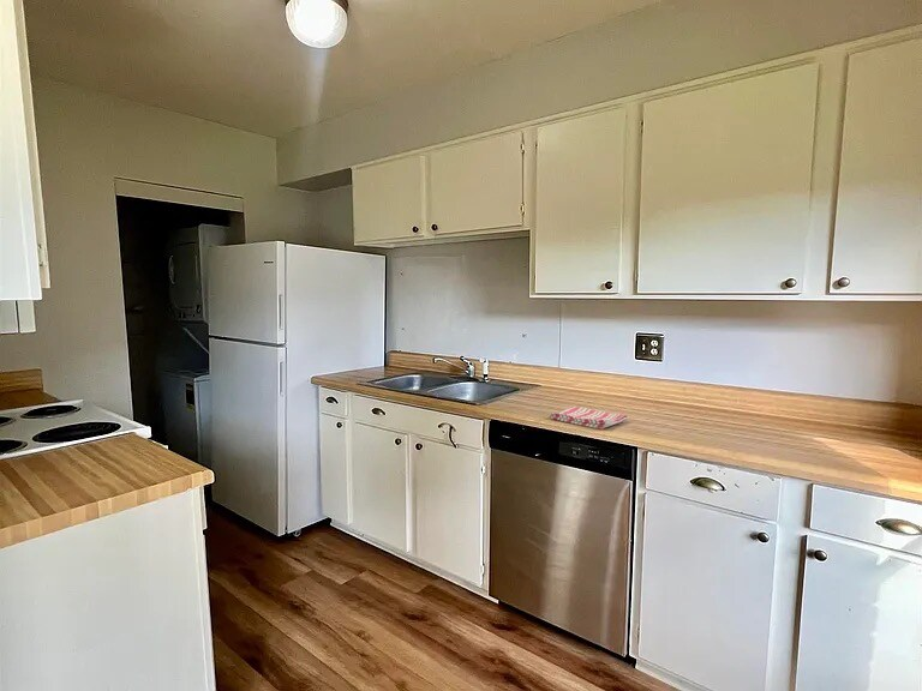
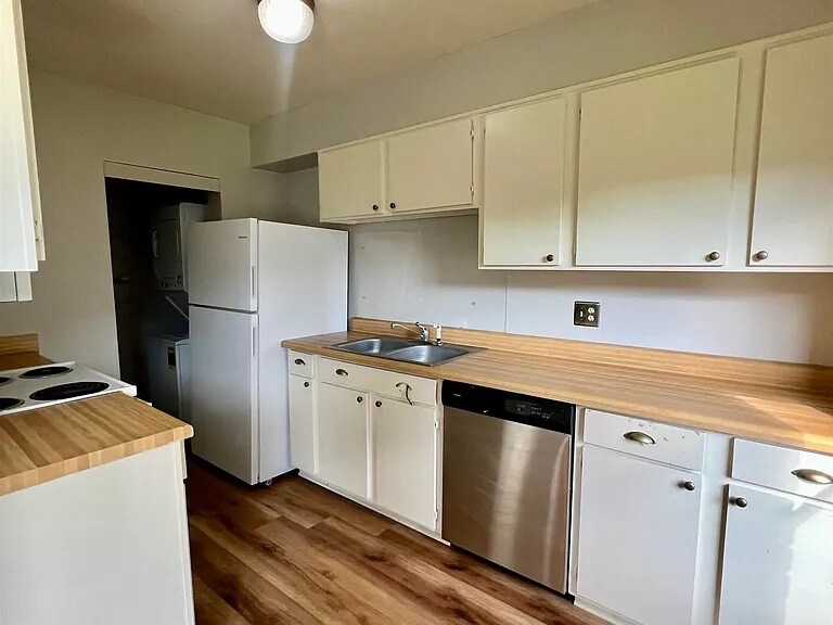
- dish towel [549,405,628,431]
